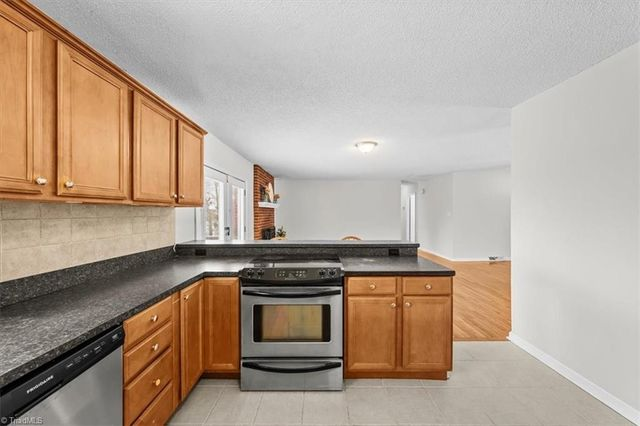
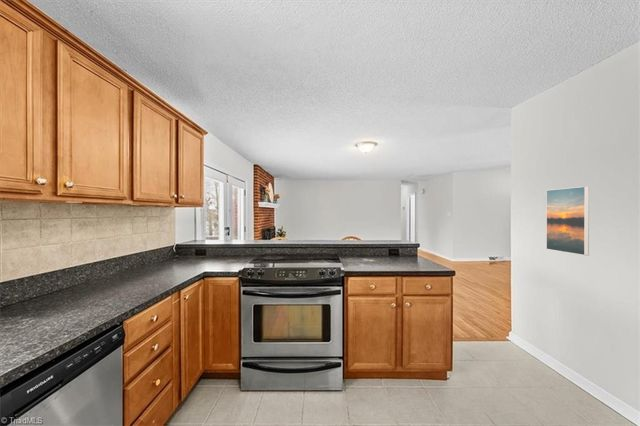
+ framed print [545,185,590,256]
